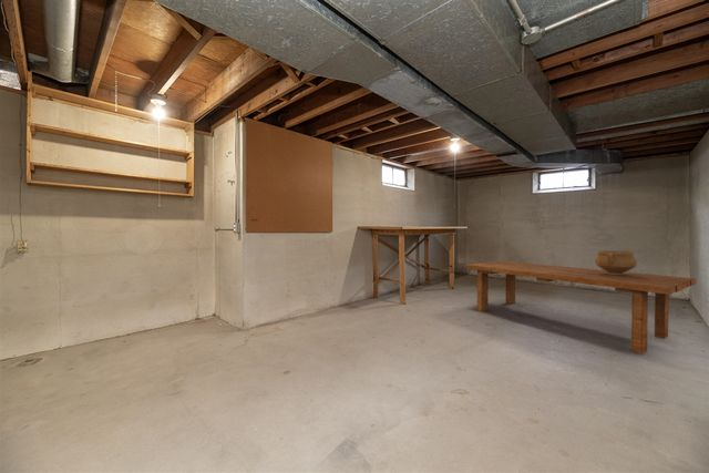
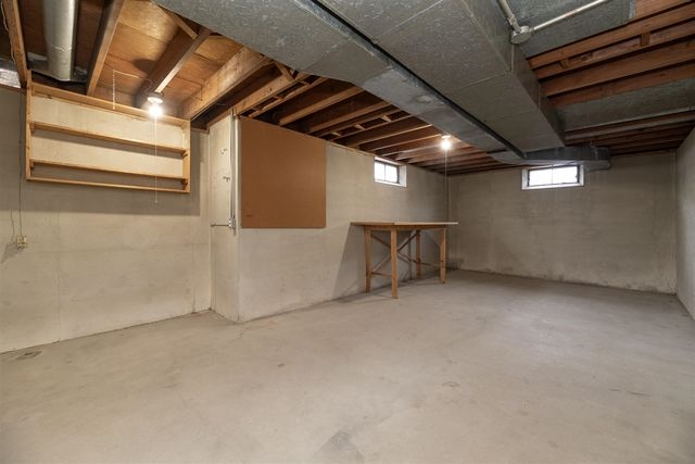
- ceramic pot [594,249,638,275]
- dining table [464,260,697,356]
